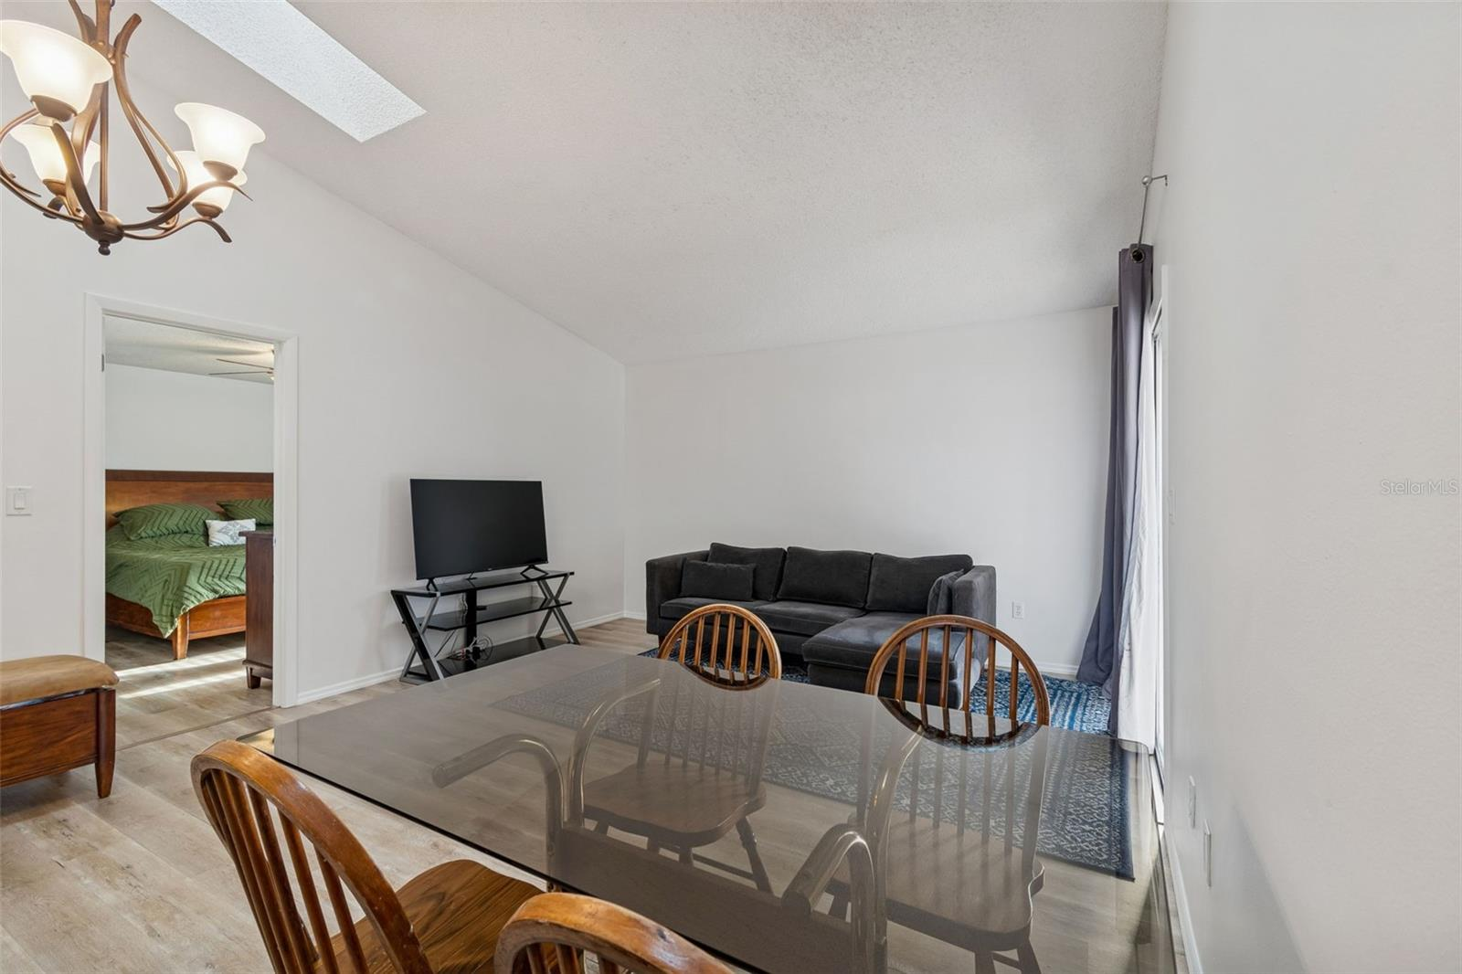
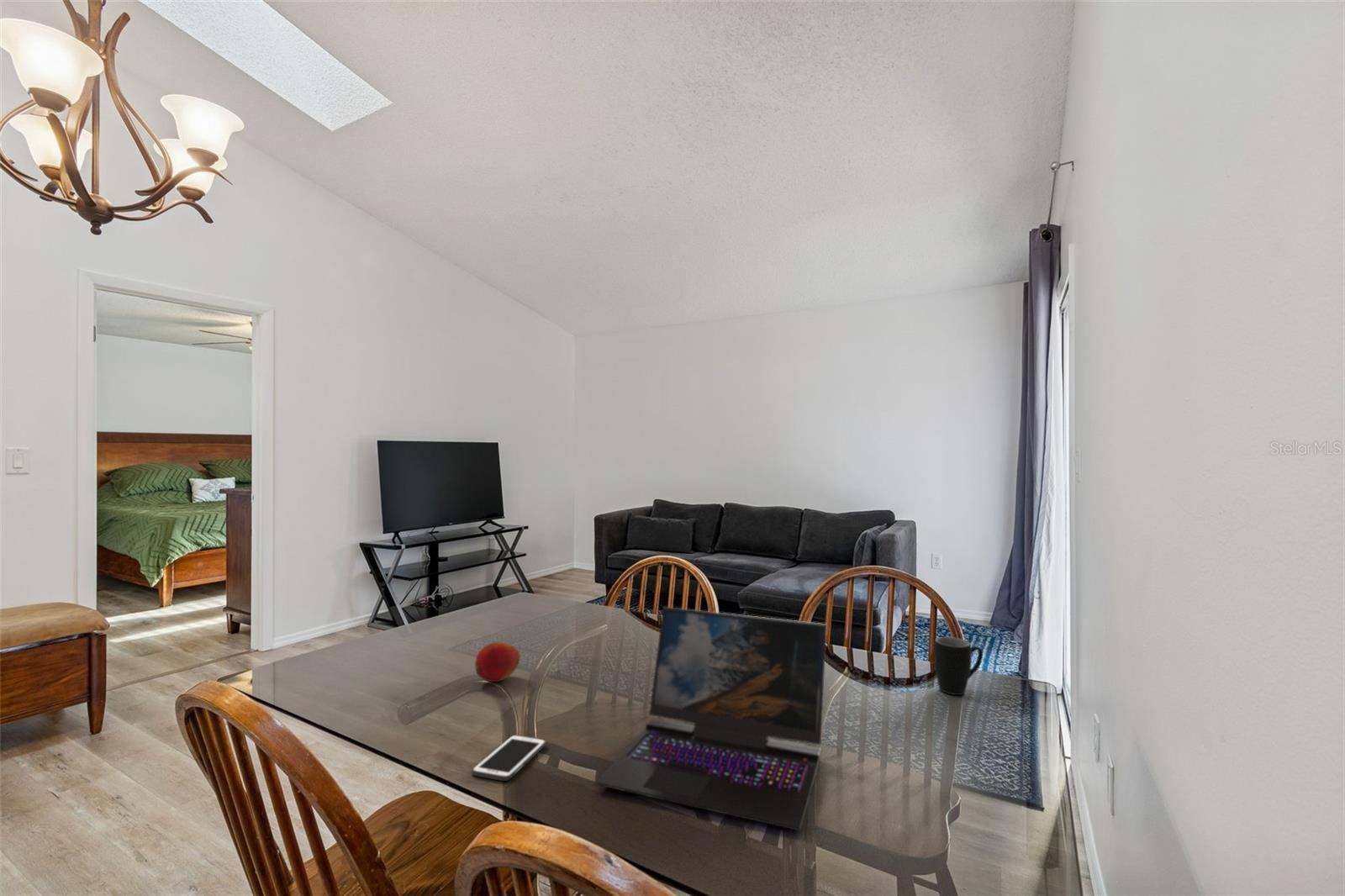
+ laptop [594,606,827,831]
+ mug [933,636,984,696]
+ fruit [474,641,521,683]
+ cell phone [471,734,547,782]
